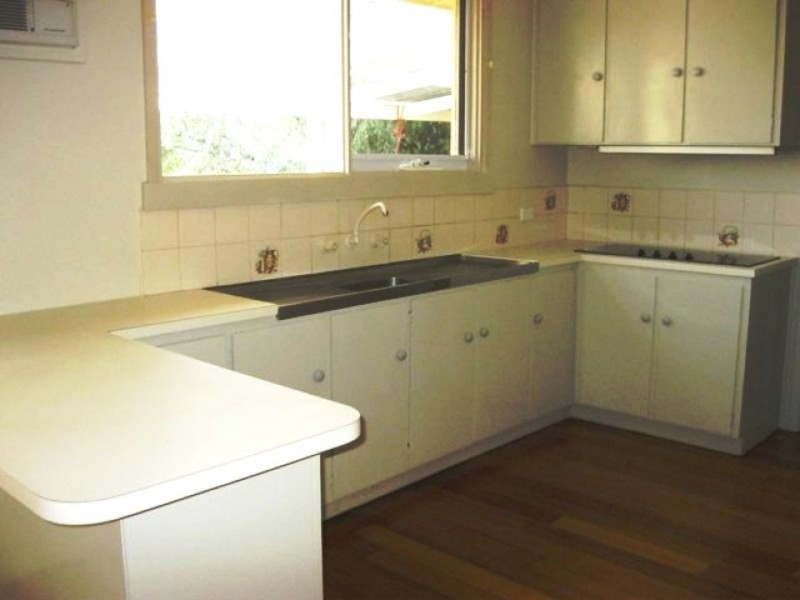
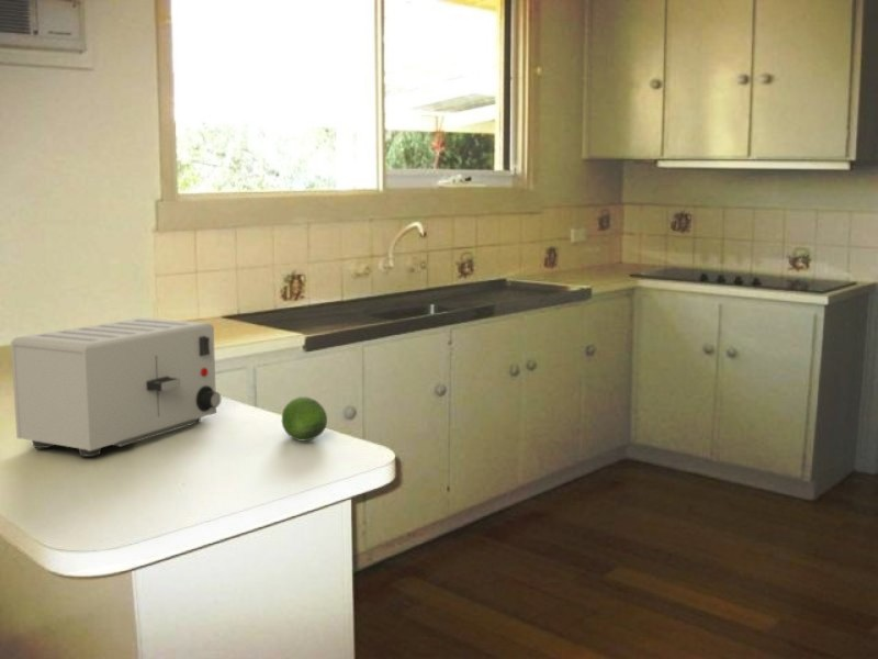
+ toaster [10,316,222,457]
+ fruit [281,396,328,443]
